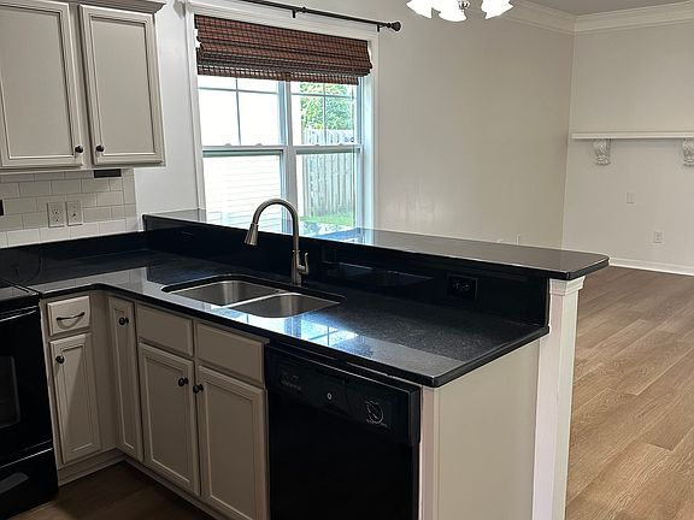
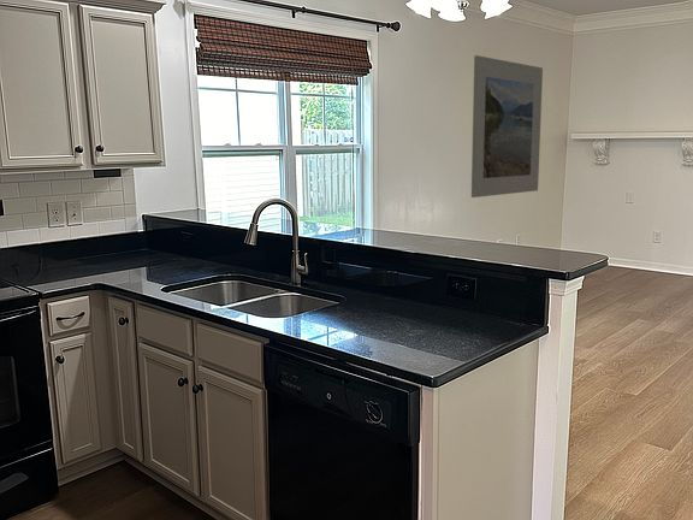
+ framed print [470,54,544,199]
